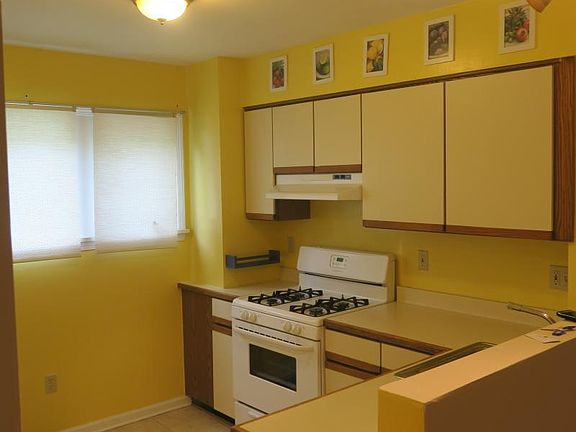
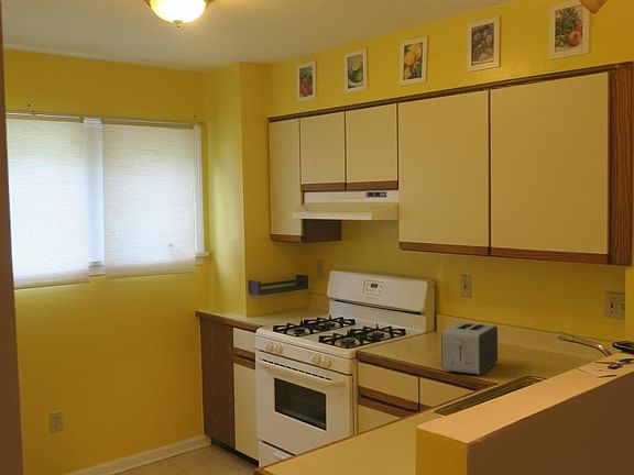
+ toaster [440,321,499,376]
